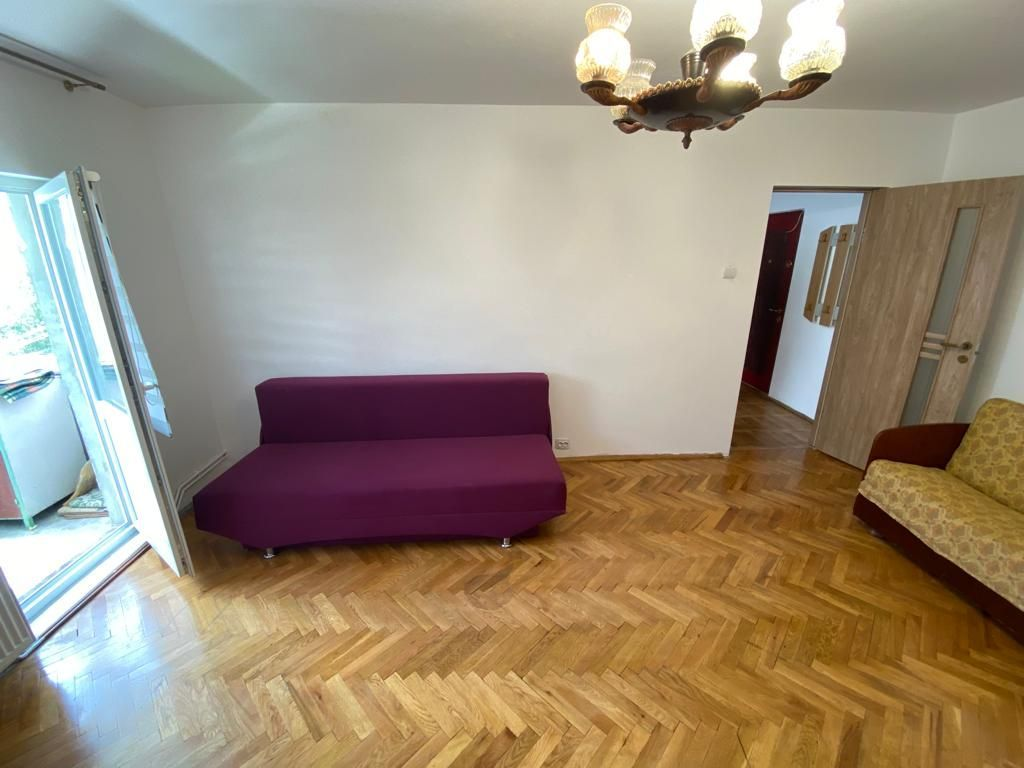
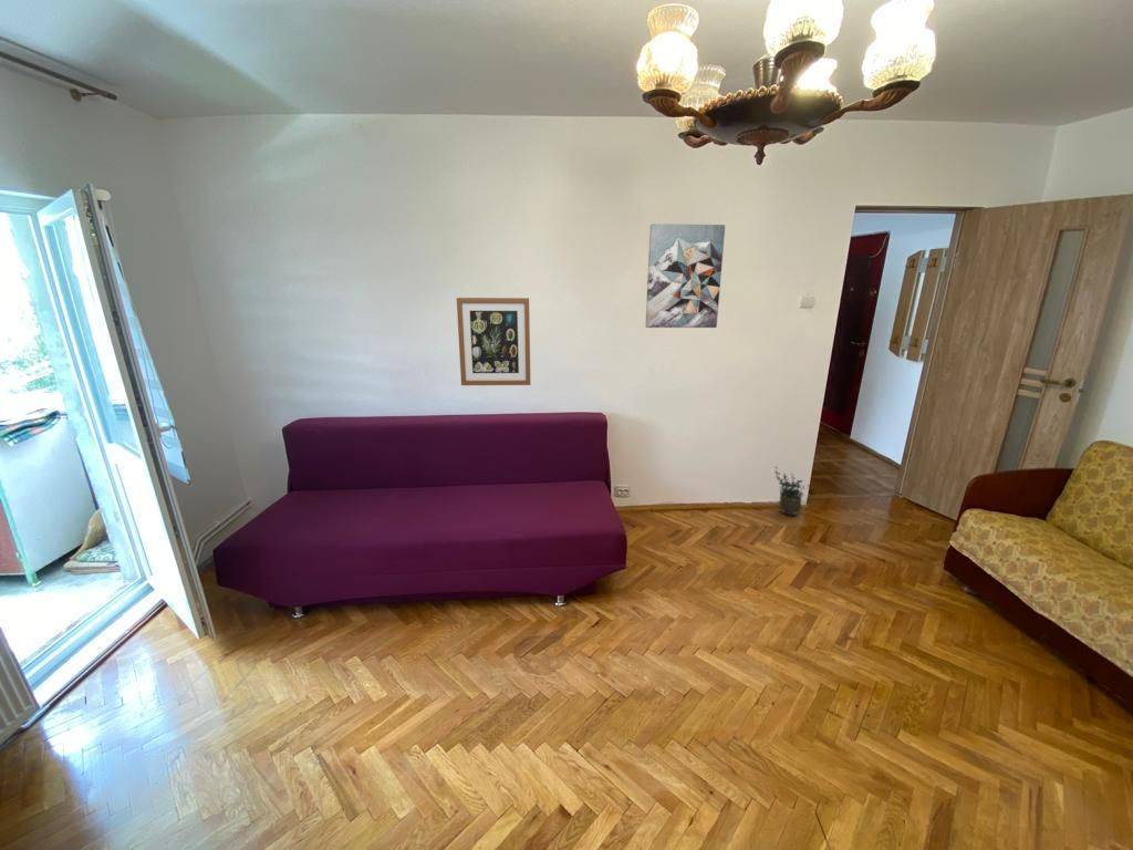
+ wall art [456,297,531,386]
+ potted plant [773,465,812,517]
+ wall art [644,222,726,329]
